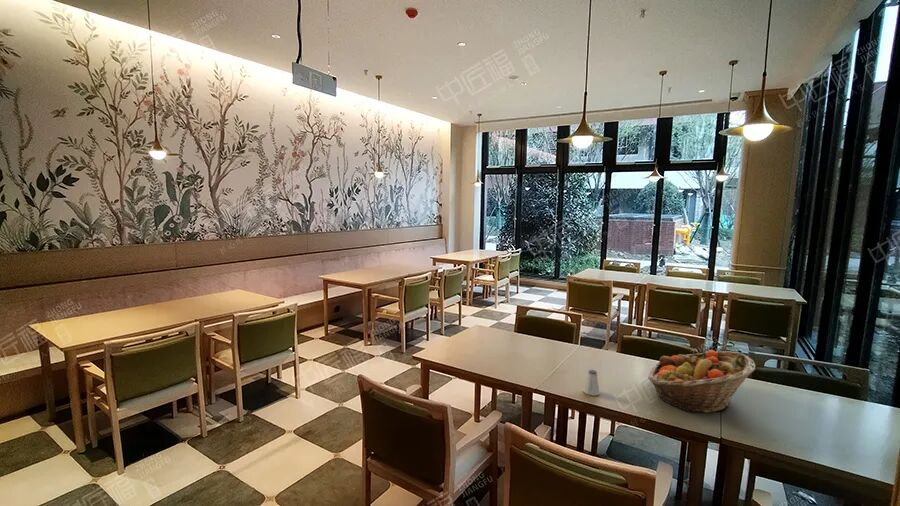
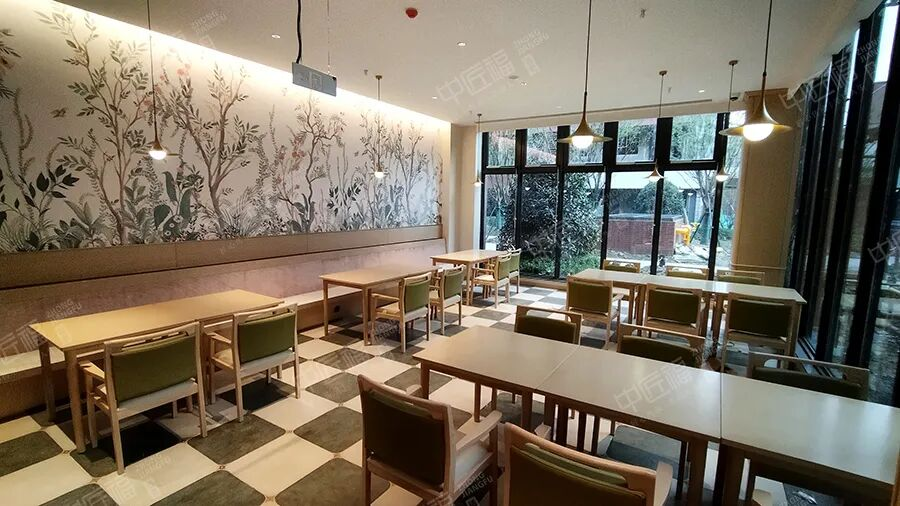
- fruit basket [647,349,757,414]
- saltshaker [582,369,601,397]
